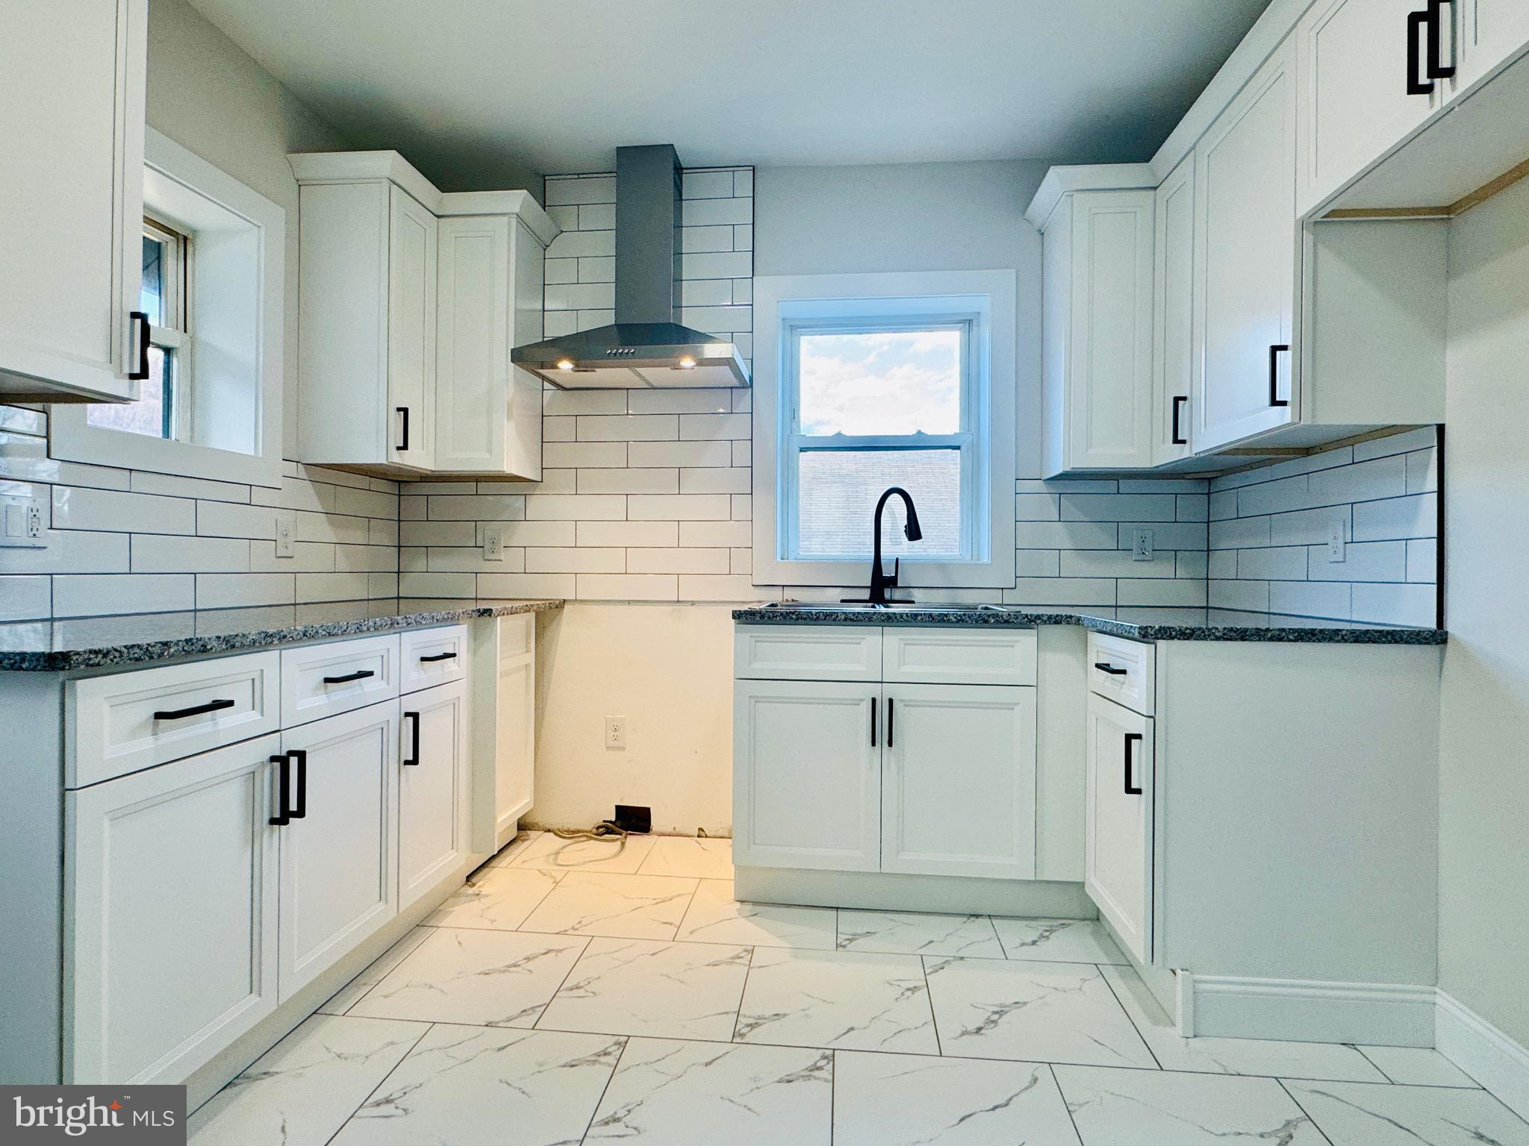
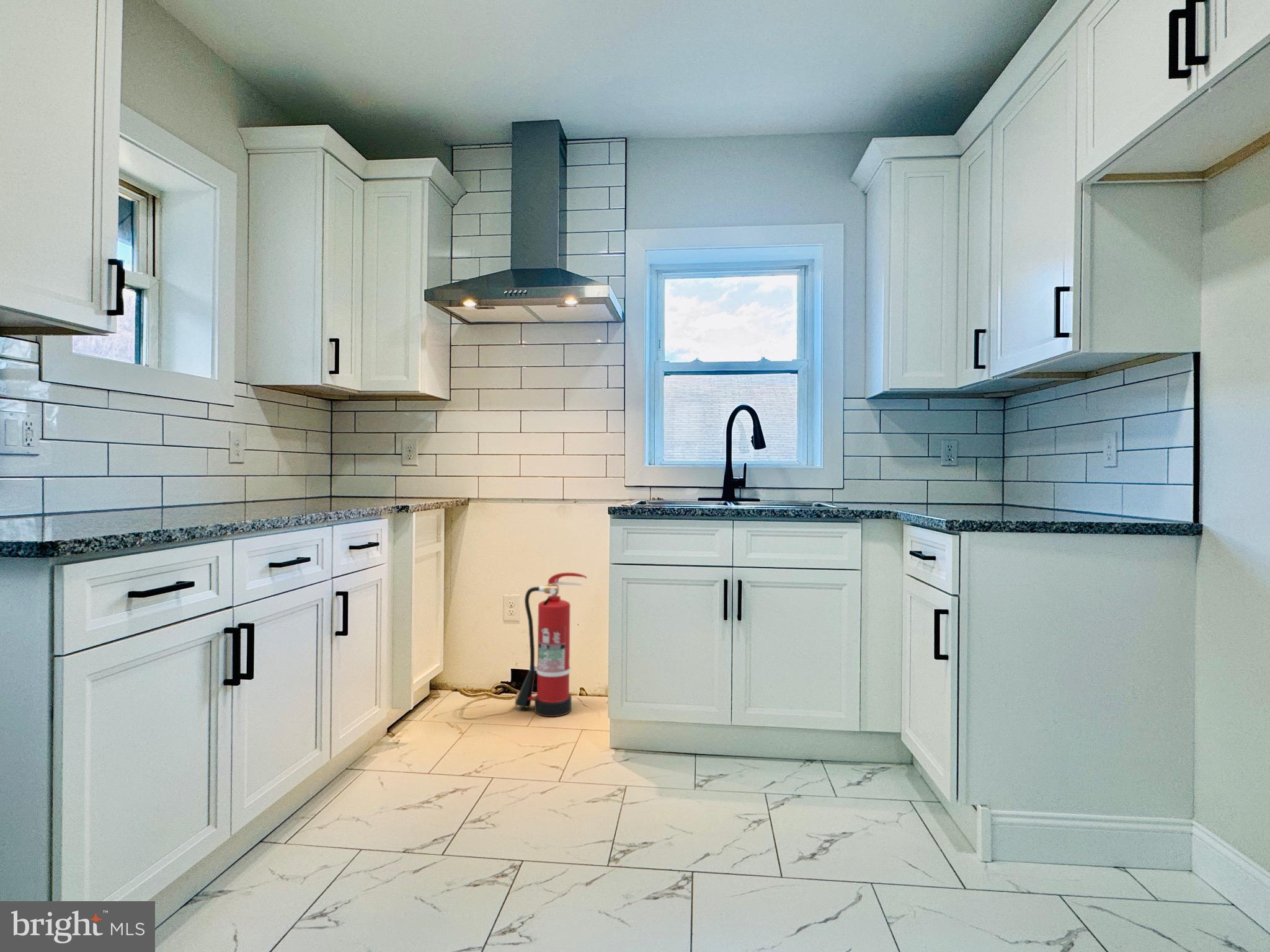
+ fire extinguisher [515,572,588,717]
